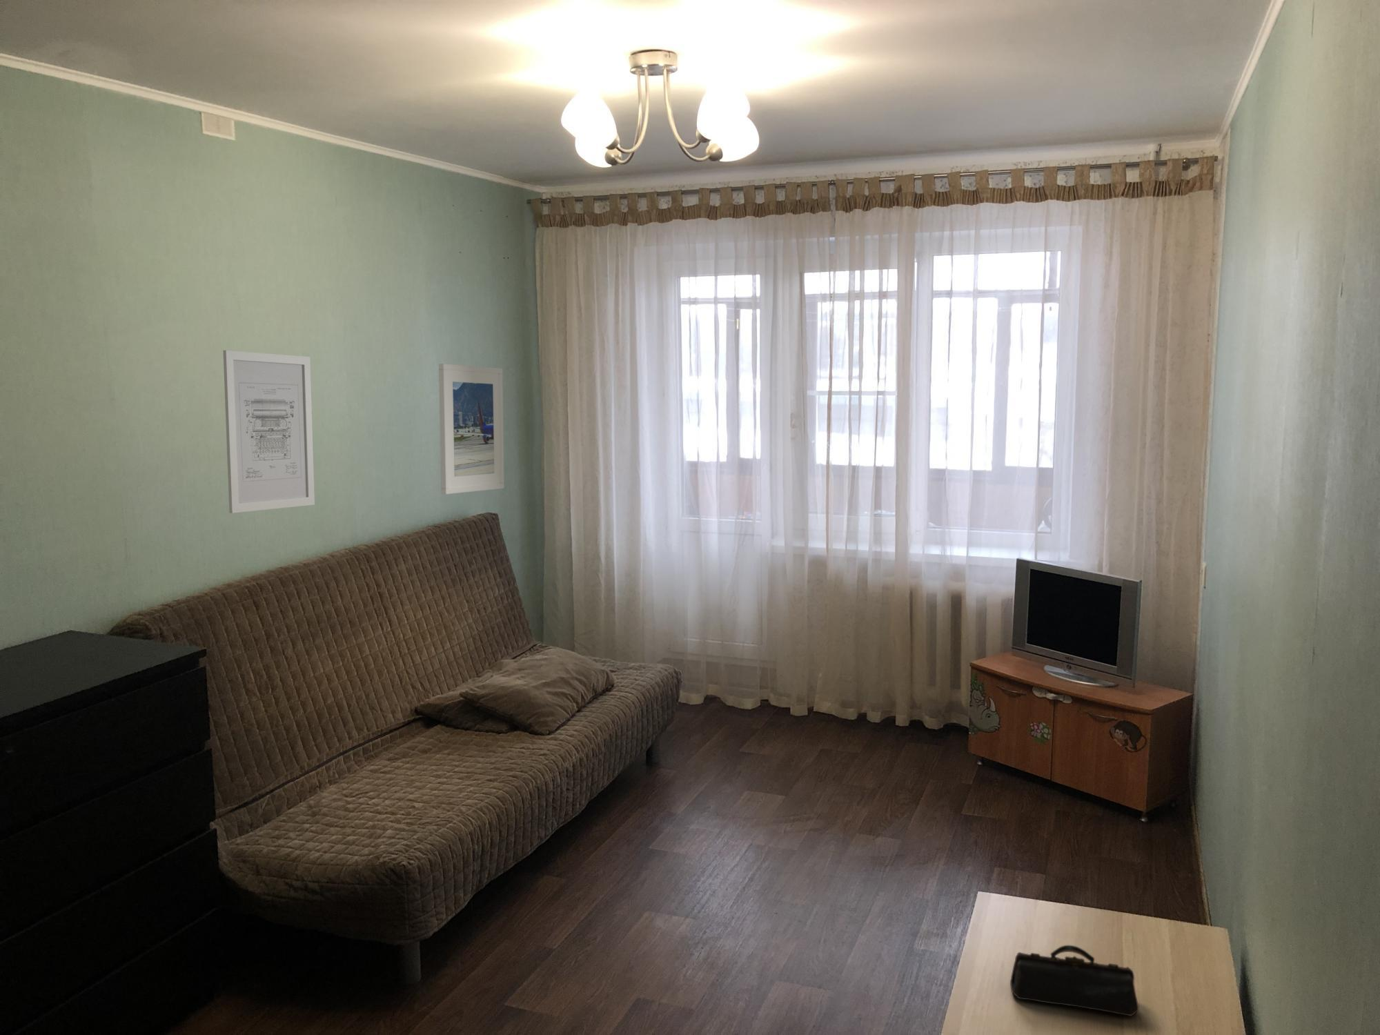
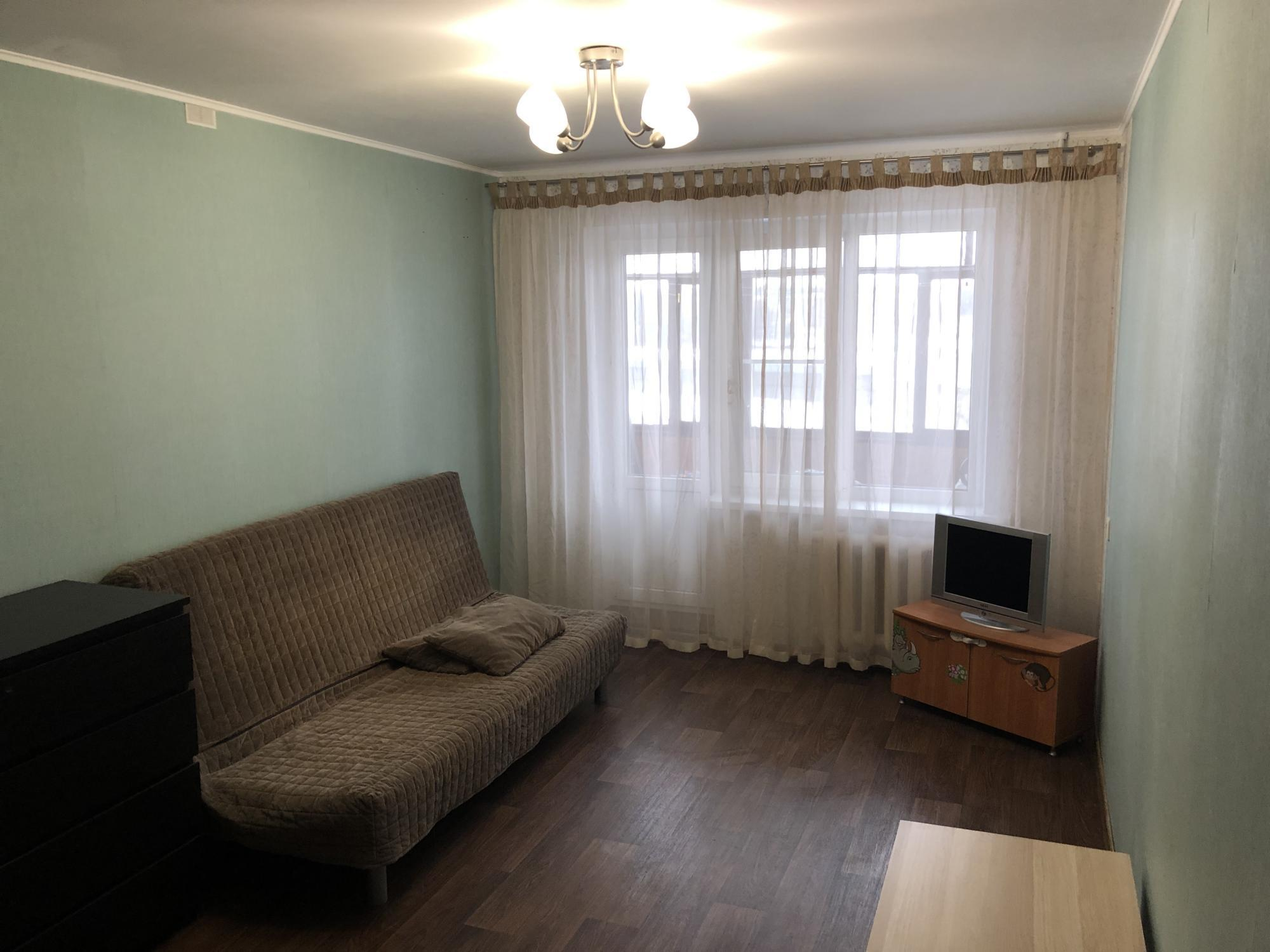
- wall art [222,350,315,514]
- pencil case [1009,945,1140,1017]
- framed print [438,363,505,496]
